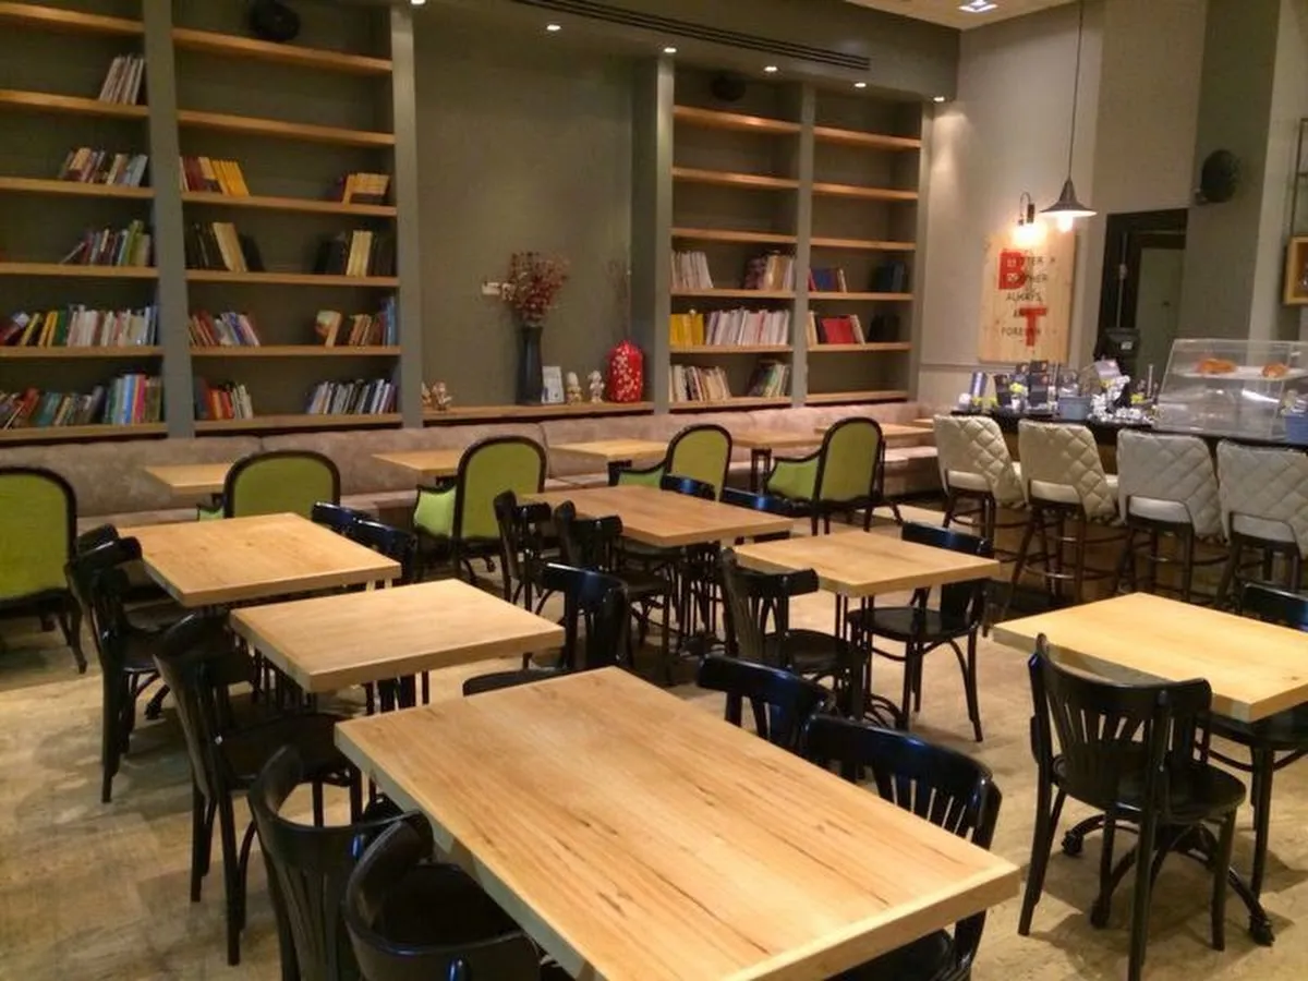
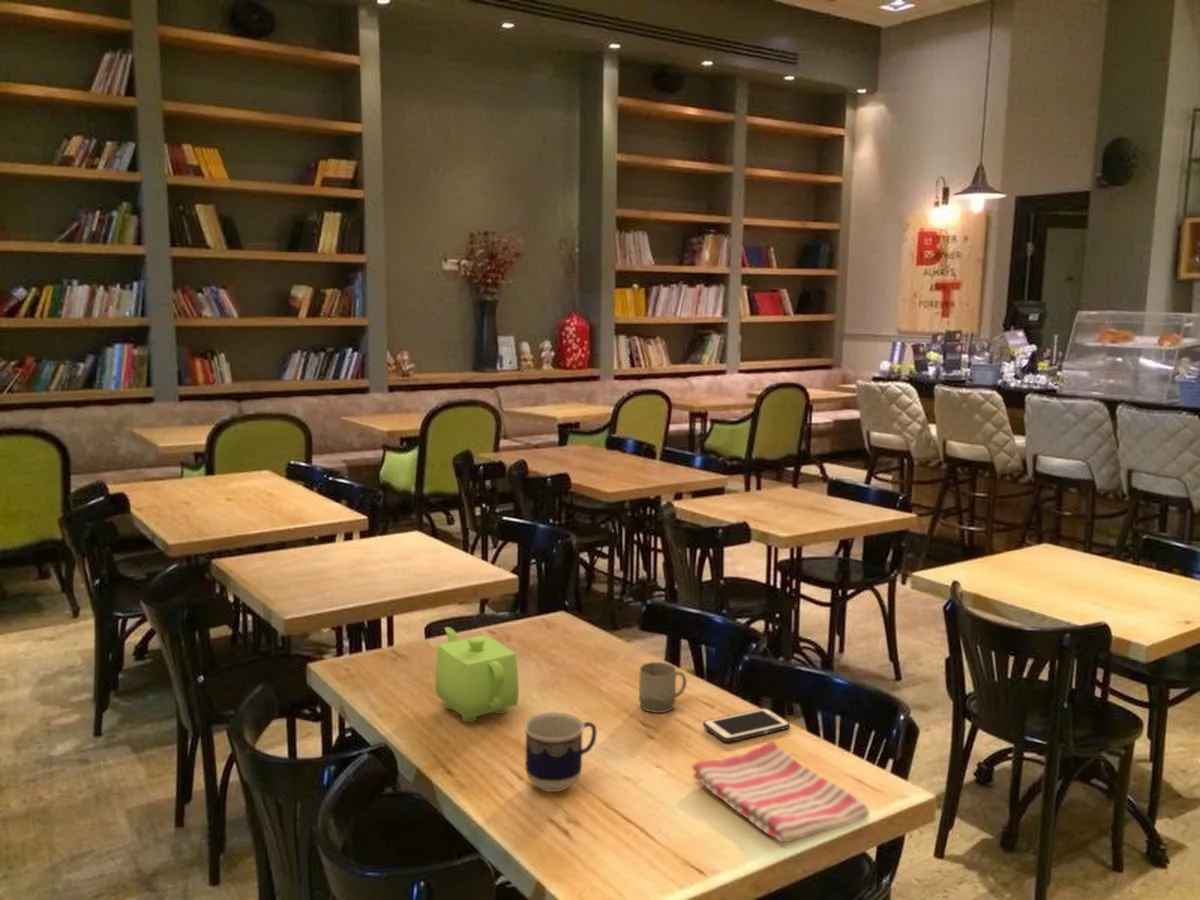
+ teapot [435,626,520,723]
+ dish towel [691,739,870,843]
+ cup [523,711,598,793]
+ cell phone [702,707,791,743]
+ cup [638,661,687,714]
